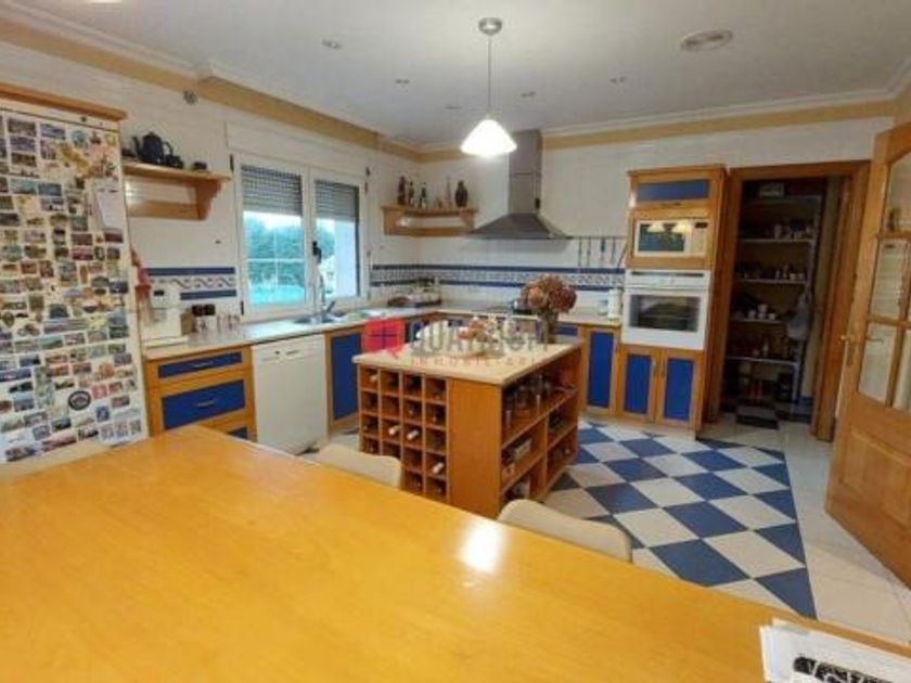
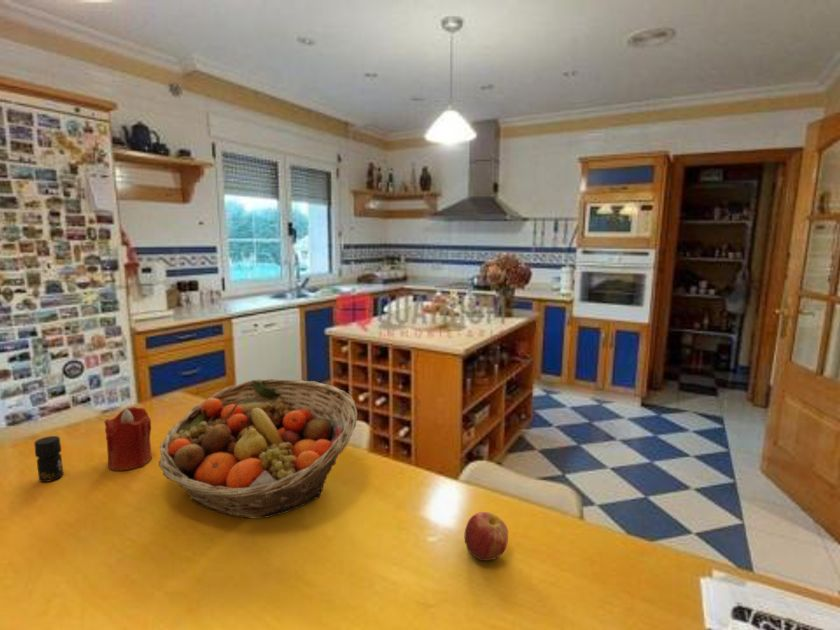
+ fruit basket [158,378,358,520]
+ apple [463,511,509,562]
+ candle [104,406,153,471]
+ jar [33,435,64,483]
